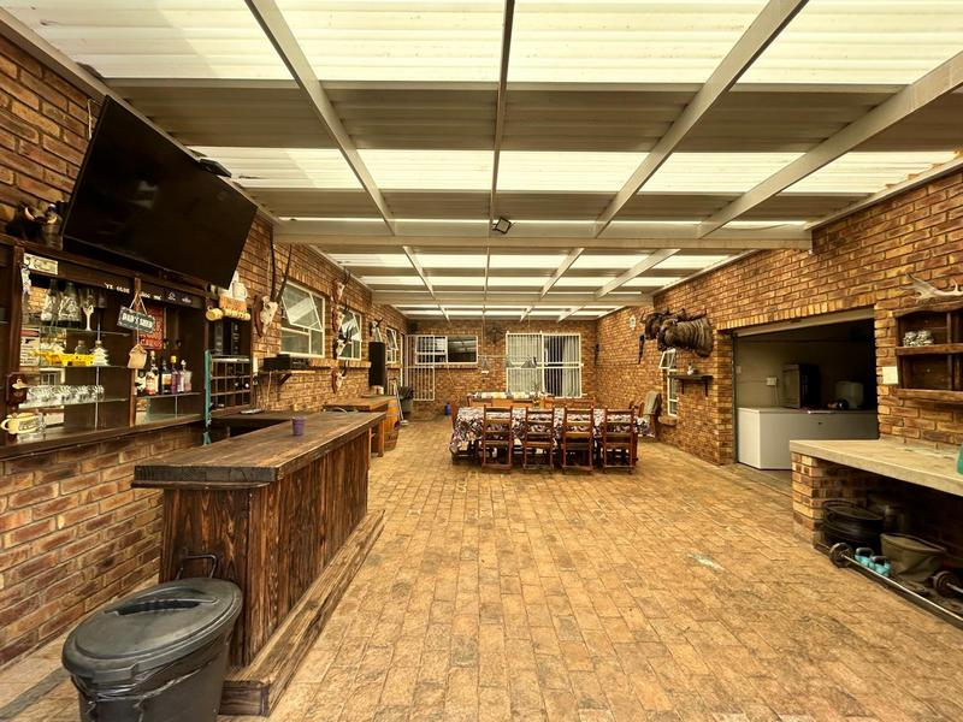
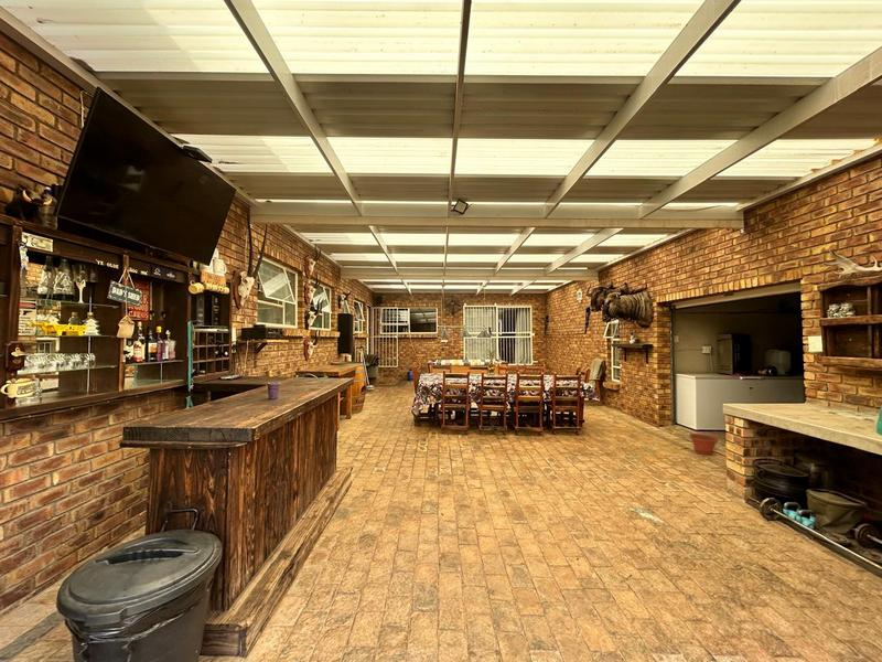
+ plant pot [688,433,720,456]
